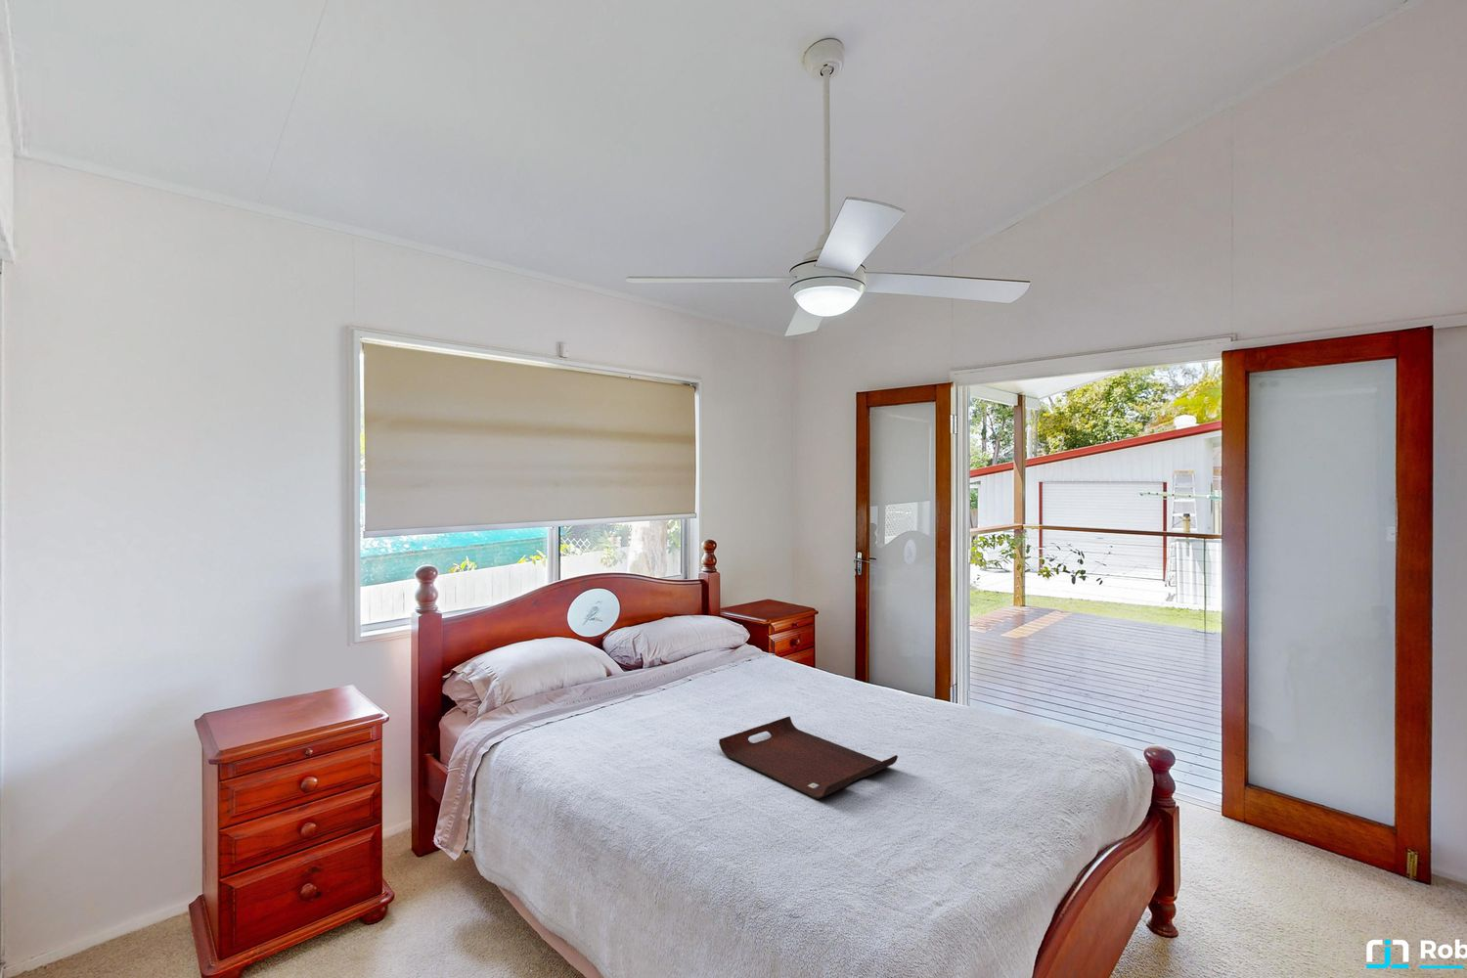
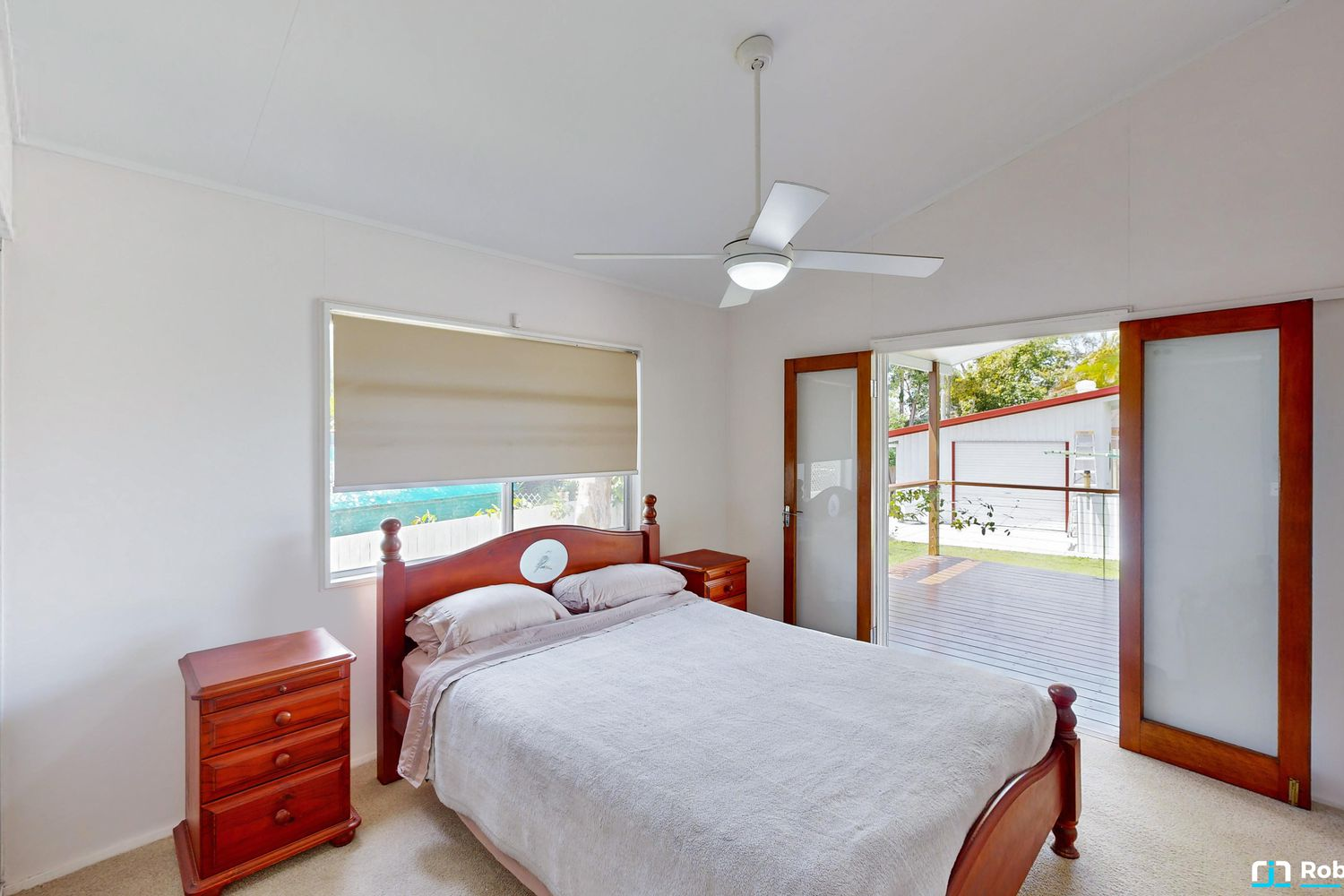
- serving tray [718,715,898,800]
